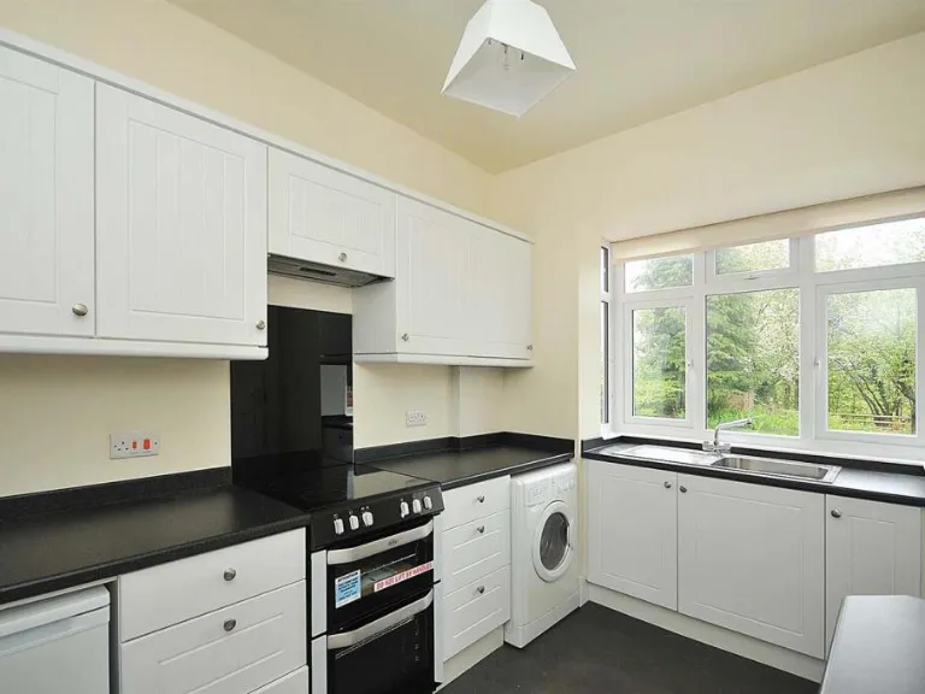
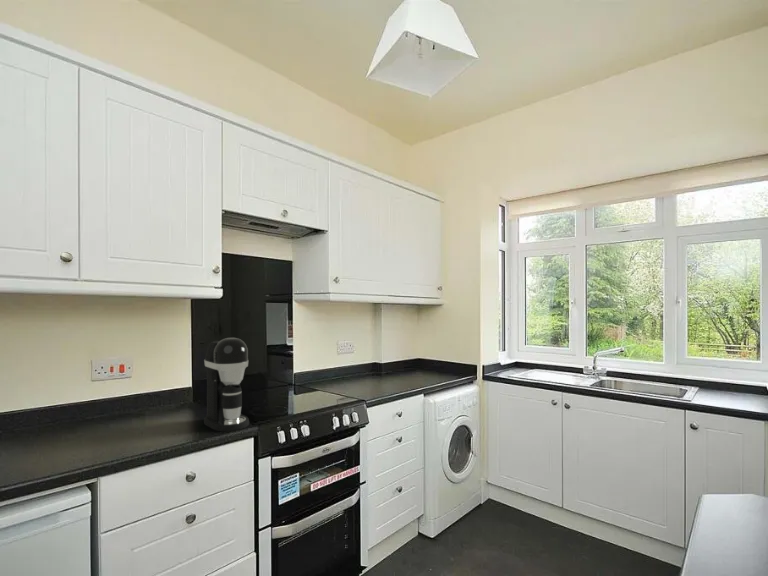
+ coffee maker [203,337,250,432]
